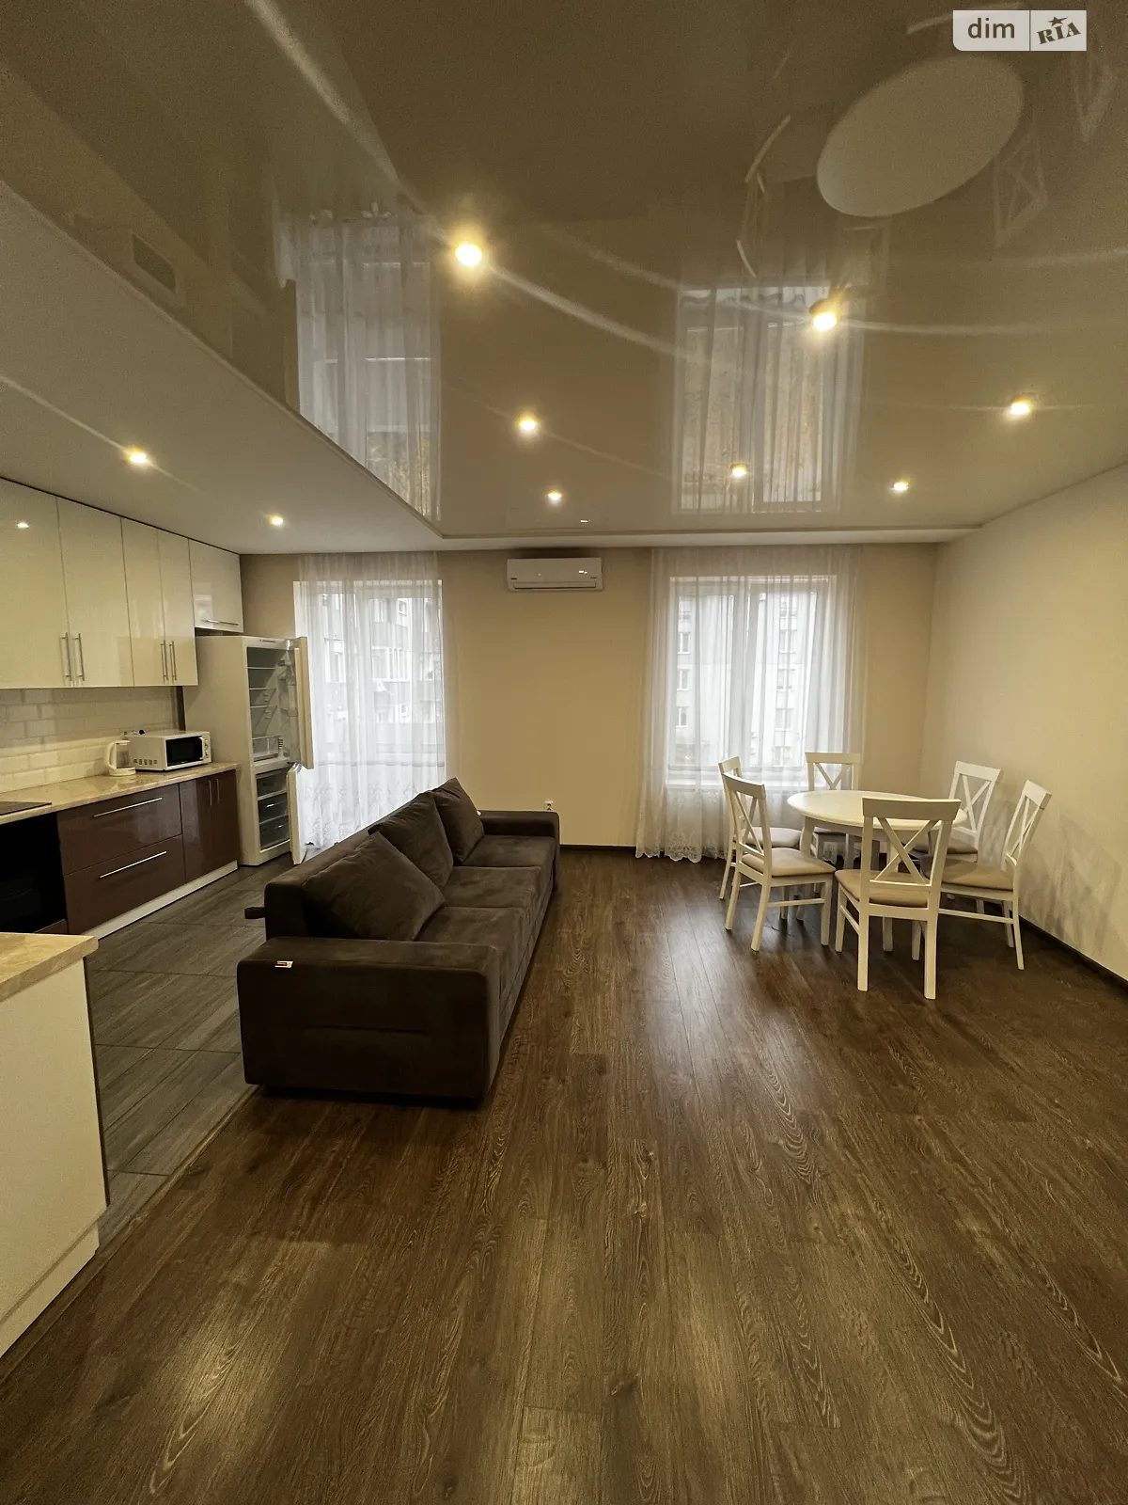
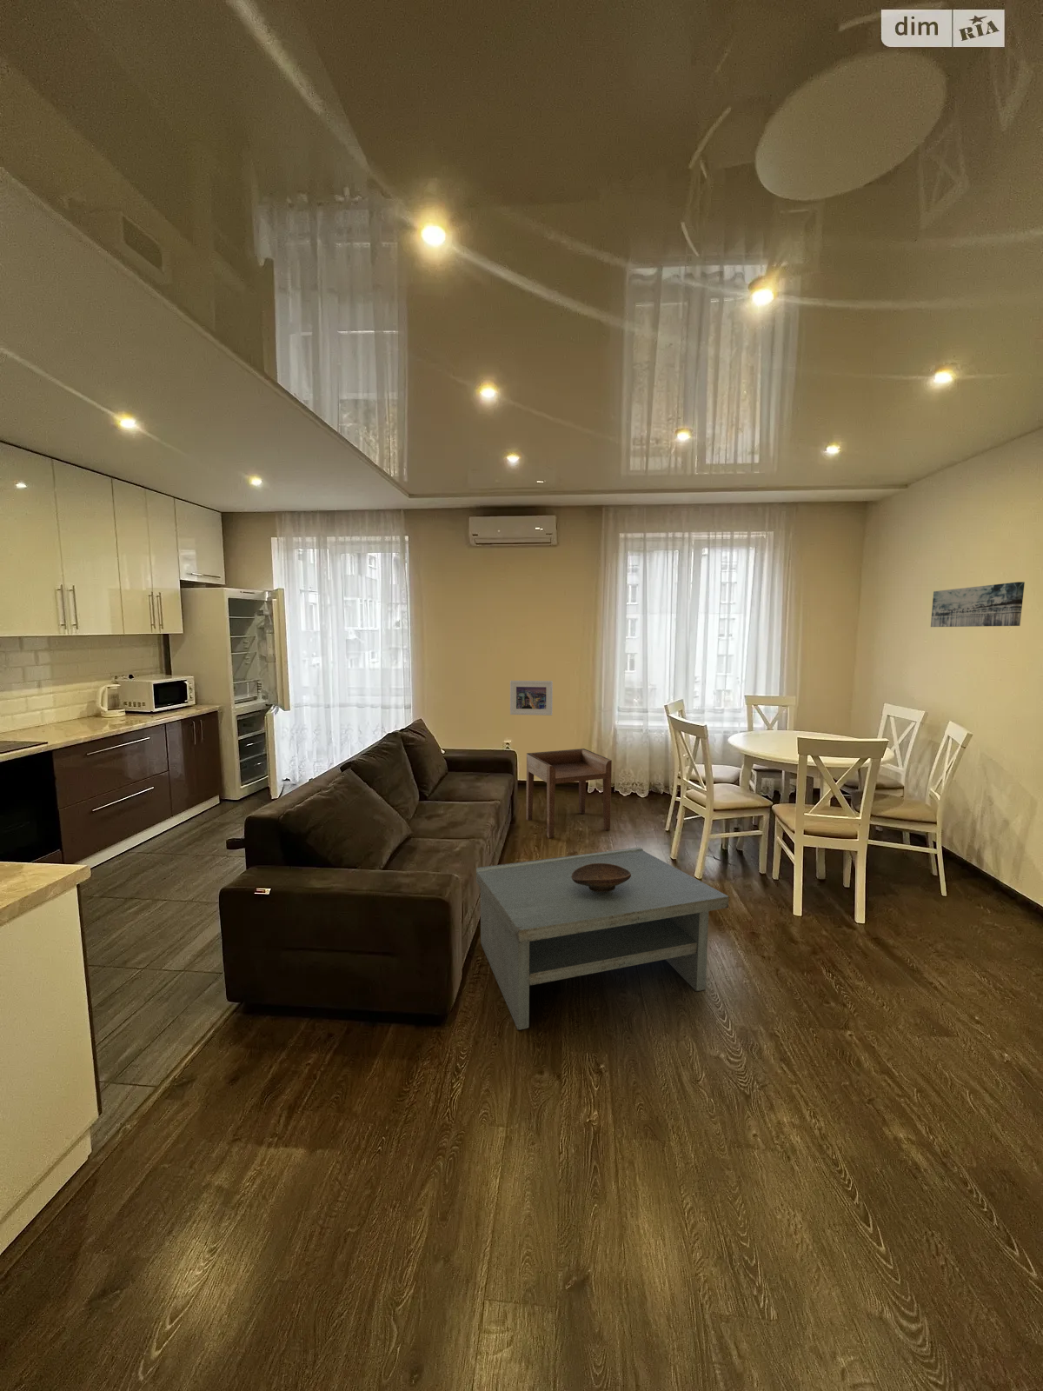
+ wall art [930,580,1025,628]
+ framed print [509,680,553,716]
+ decorative bowl [571,863,631,892]
+ coffee table [475,847,730,1031]
+ side table [526,748,612,839]
